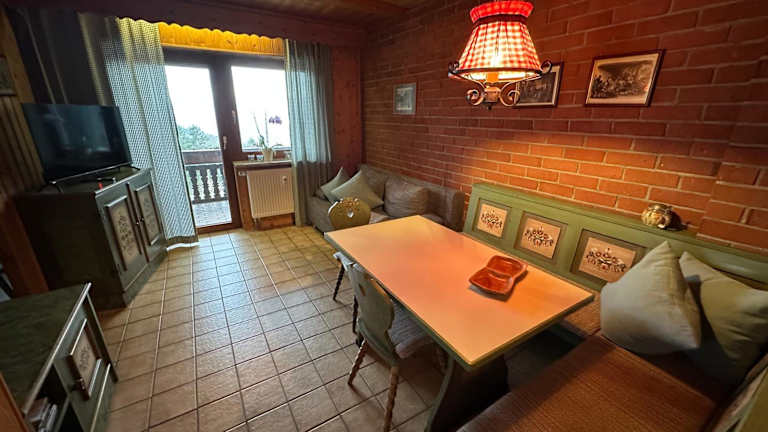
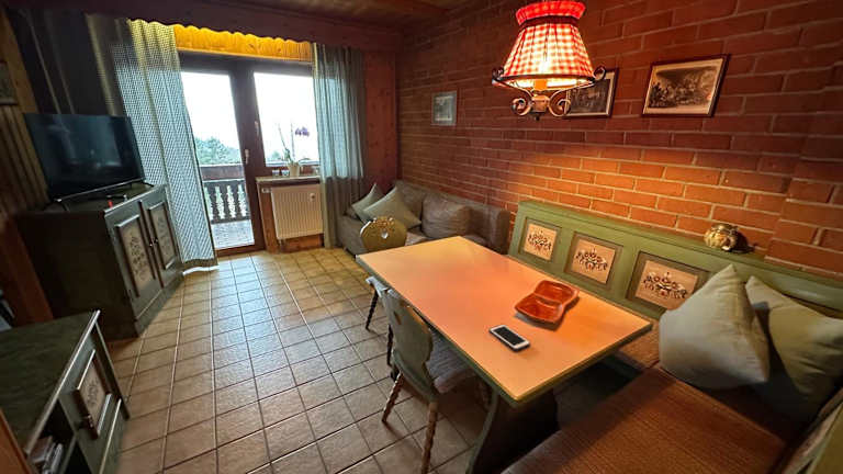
+ cell phone [488,324,531,351]
